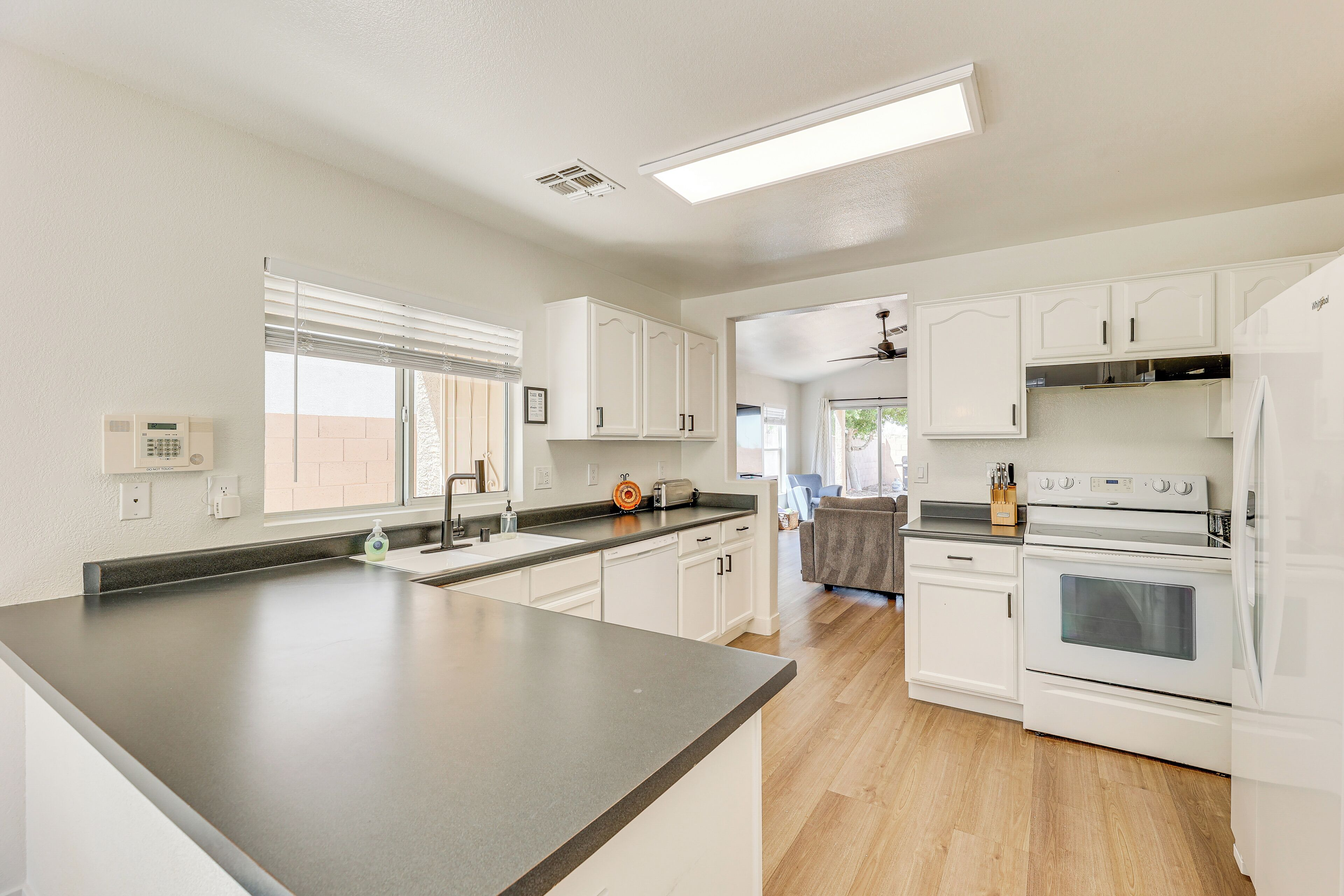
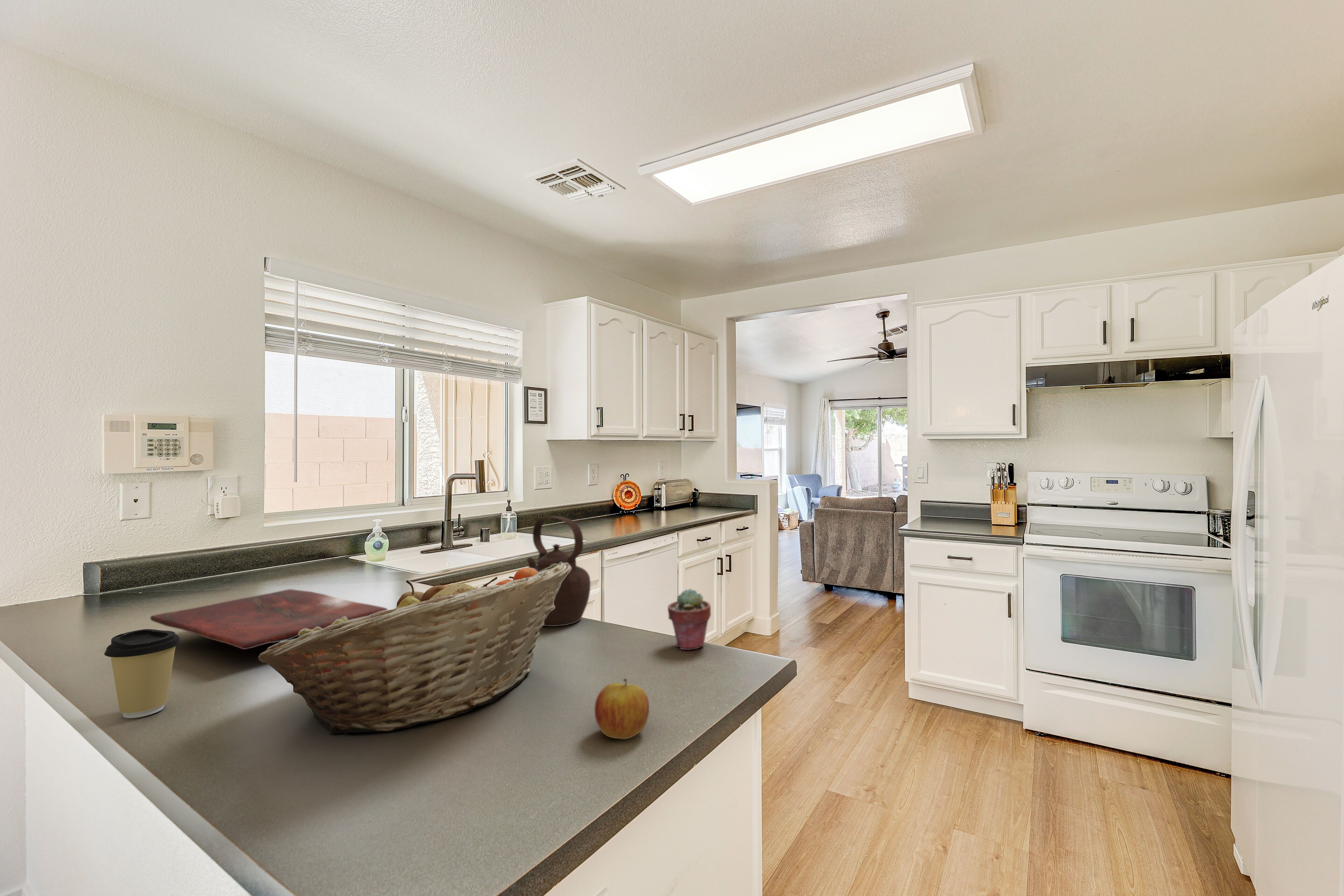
+ coffee cup [104,629,182,719]
+ teapot [526,516,591,627]
+ potted succulent [667,588,711,650]
+ apple [594,678,650,739]
+ fruit basket [258,562,571,735]
+ cutting board [150,589,388,650]
